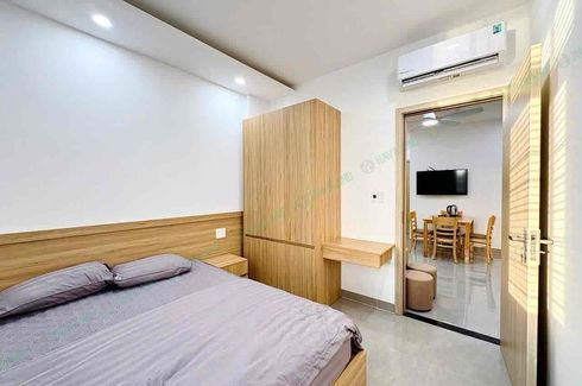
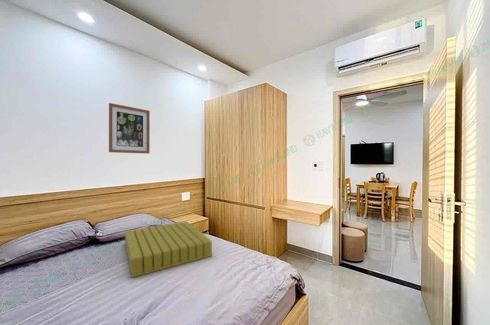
+ wall art [108,102,151,155]
+ cushion [124,220,213,279]
